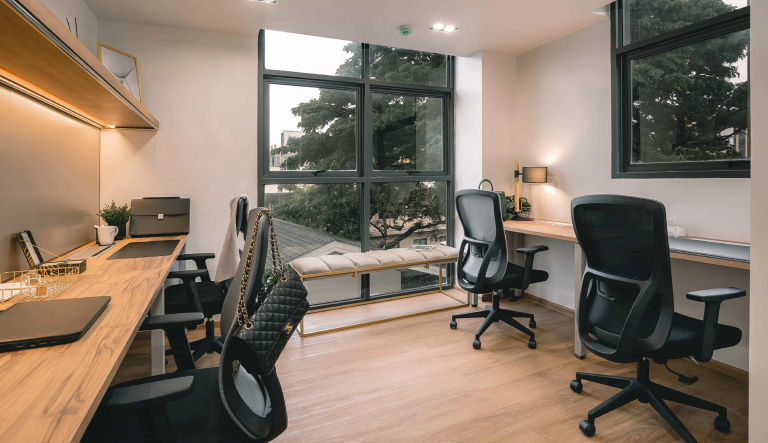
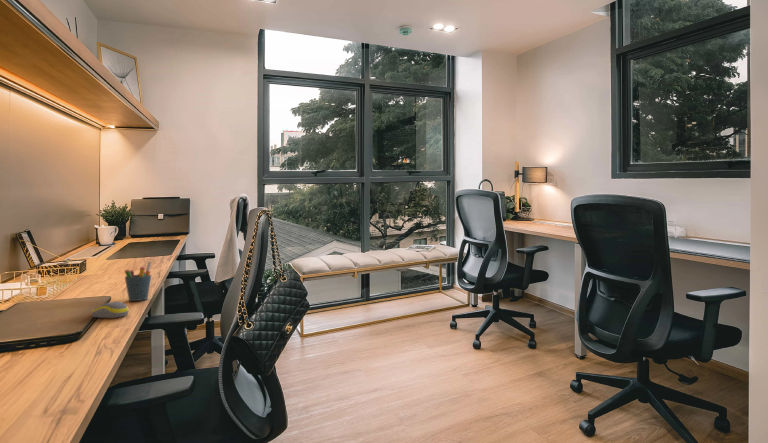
+ pen holder [124,261,152,302]
+ computer mouse [91,301,129,319]
